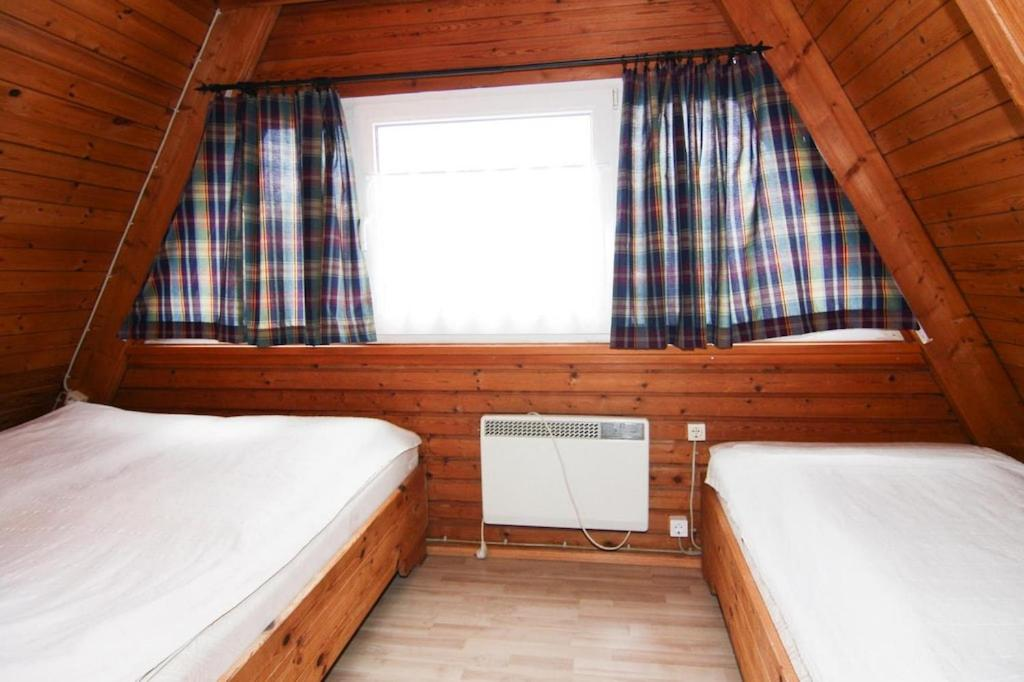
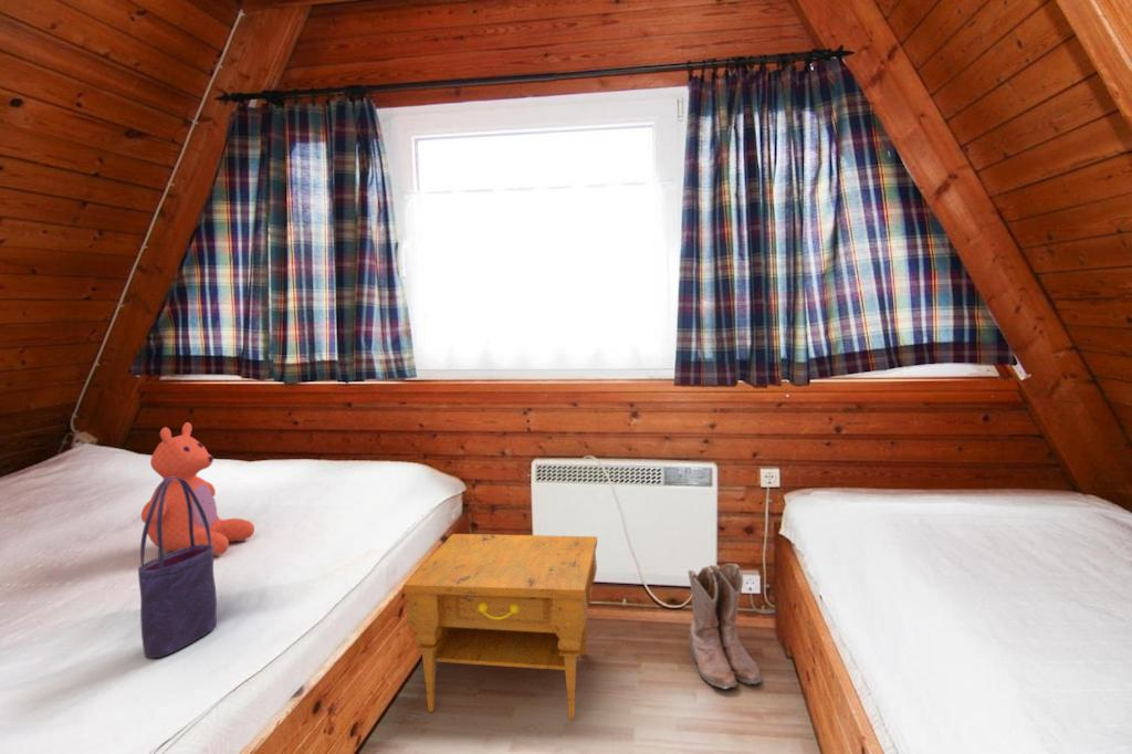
+ boots [688,563,763,690]
+ nightstand [402,533,598,721]
+ tote bag [137,477,218,659]
+ teddy bear [140,421,255,556]
